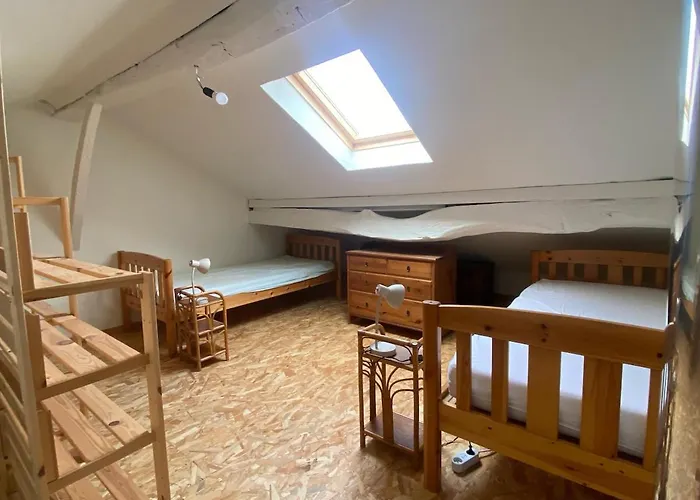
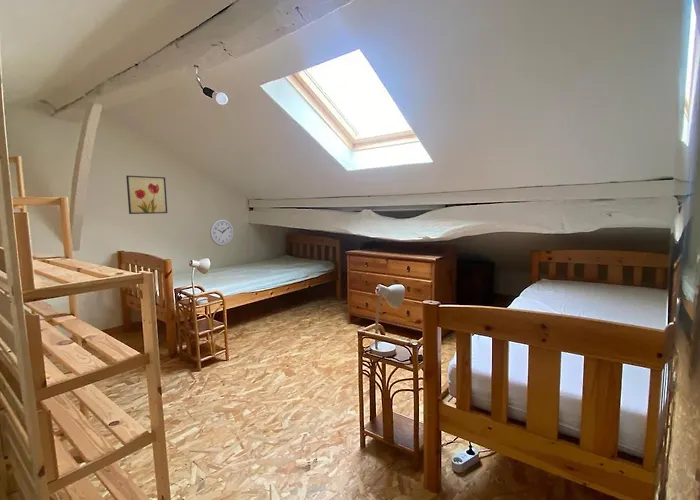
+ wall clock [209,218,235,247]
+ wall art [125,175,168,215]
